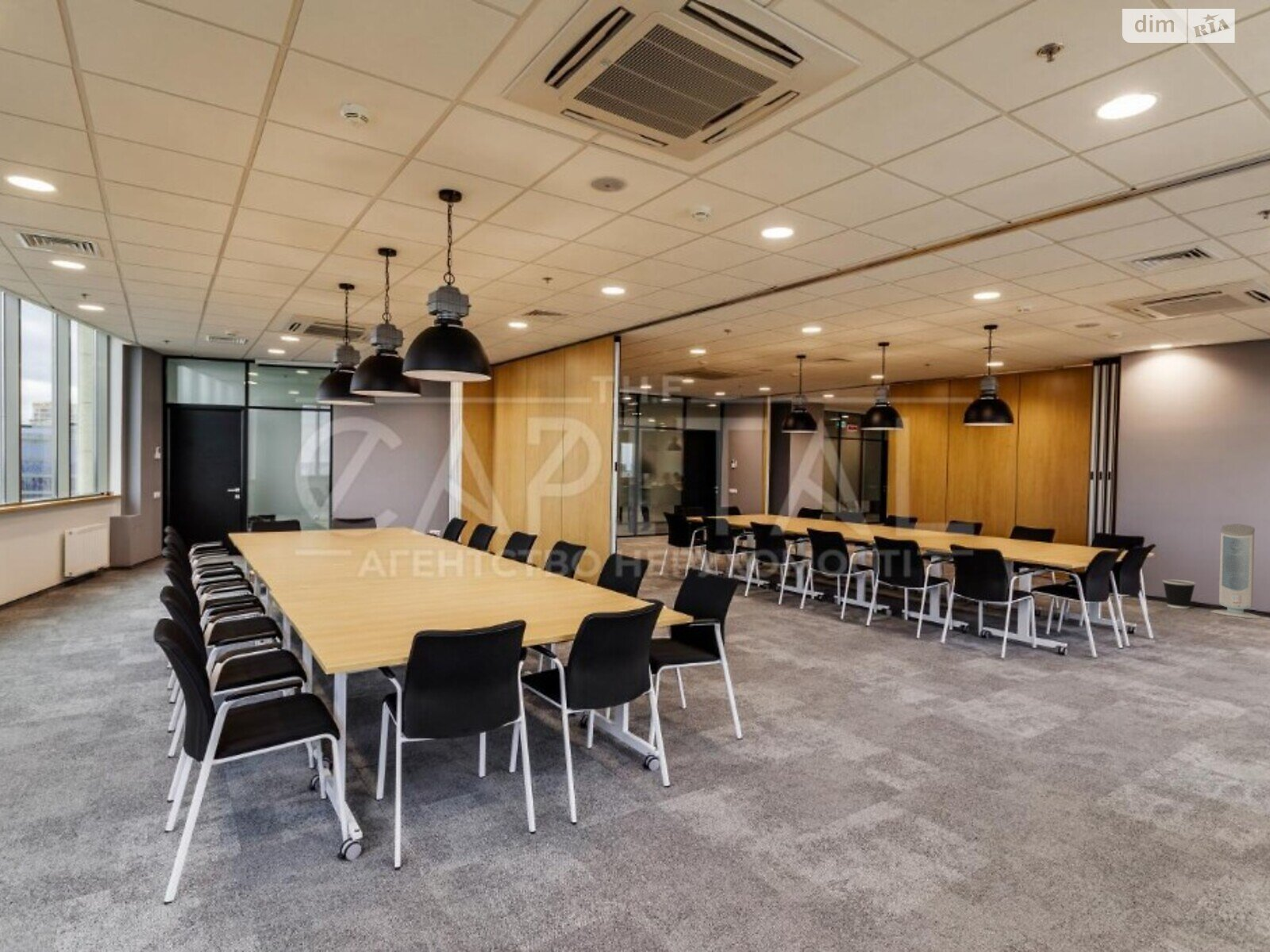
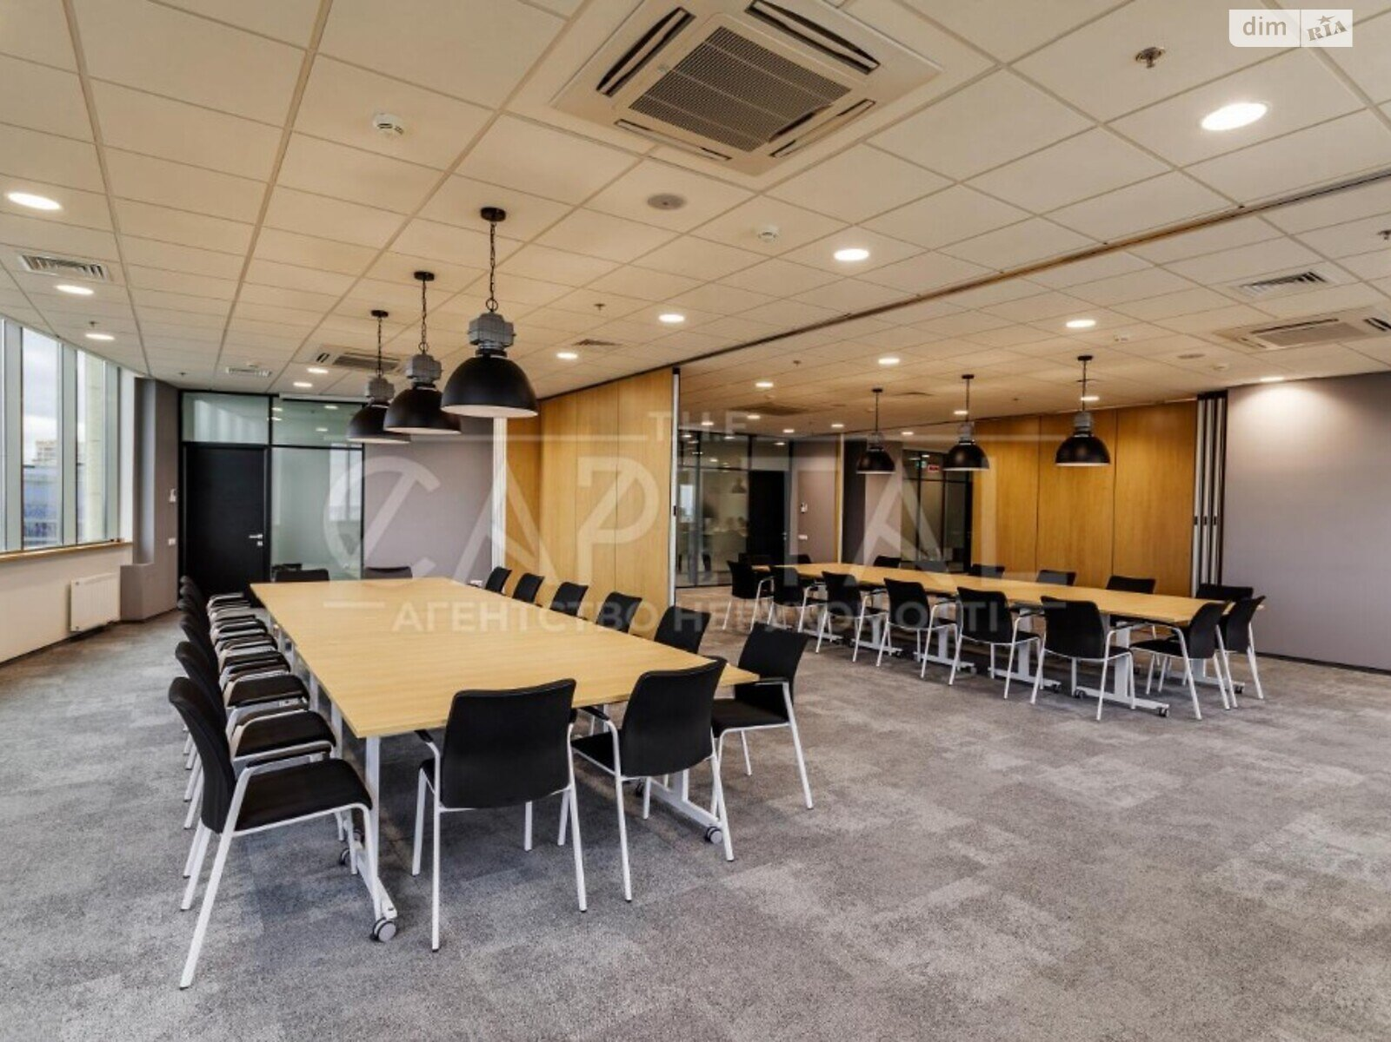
- wastebasket [1161,578,1197,610]
- air purifier [1210,523,1262,620]
